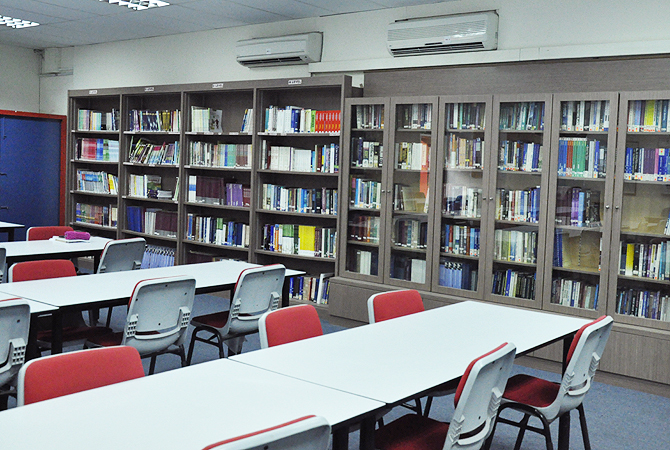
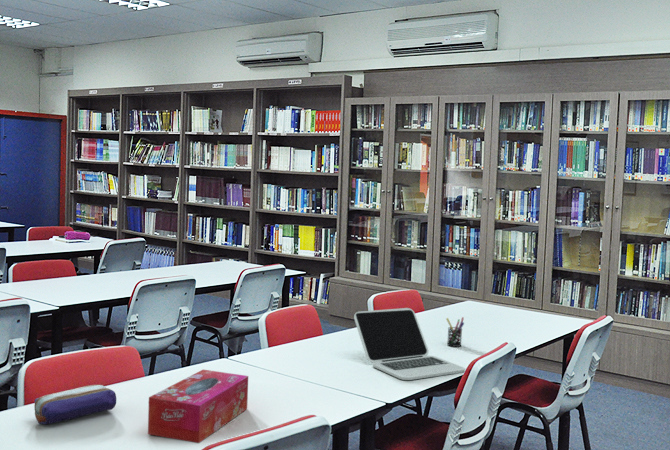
+ tissue box [147,369,249,444]
+ pencil case [33,384,117,426]
+ laptop [353,307,466,381]
+ pen holder [445,316,465,348]
